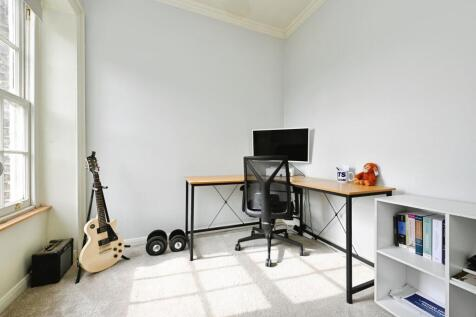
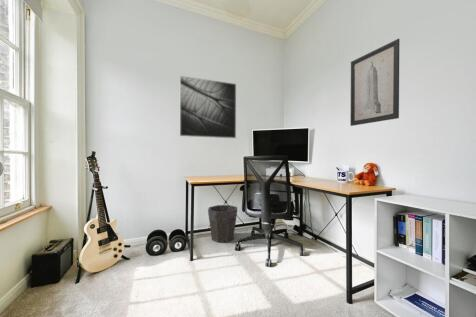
+ wall art [349,38,400,127]
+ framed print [179,75,237,139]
+ waste bin [207,204,238,243]
